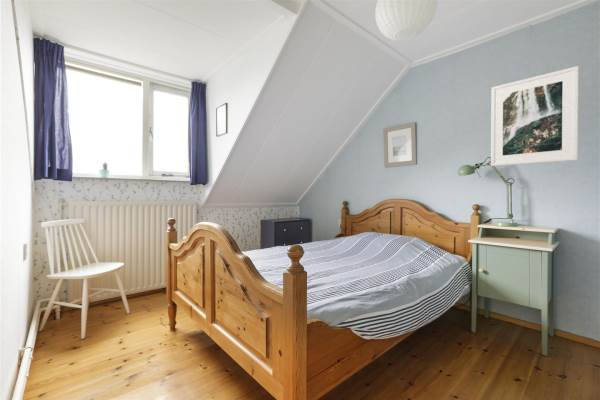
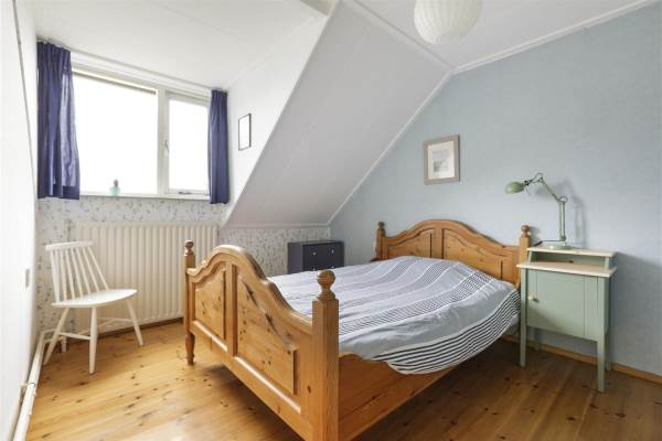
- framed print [490,65,579,167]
